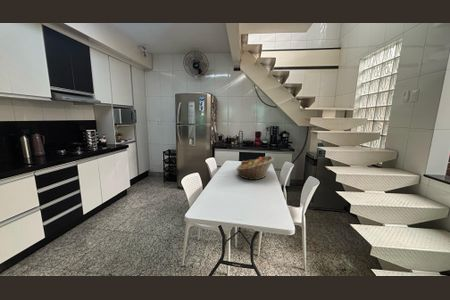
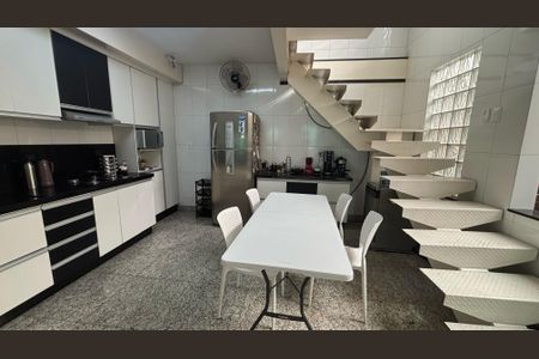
- fruit basket [235,155,275,181]
